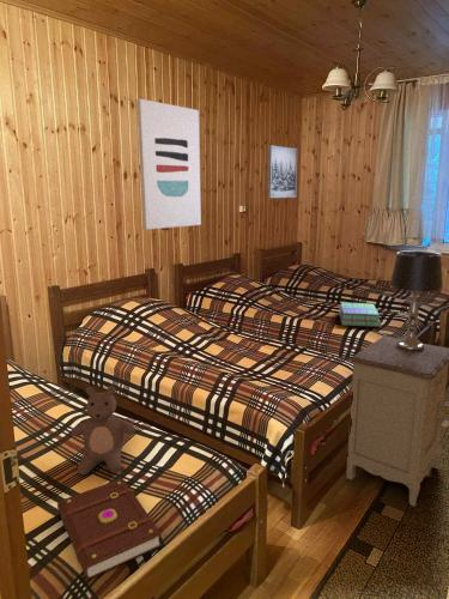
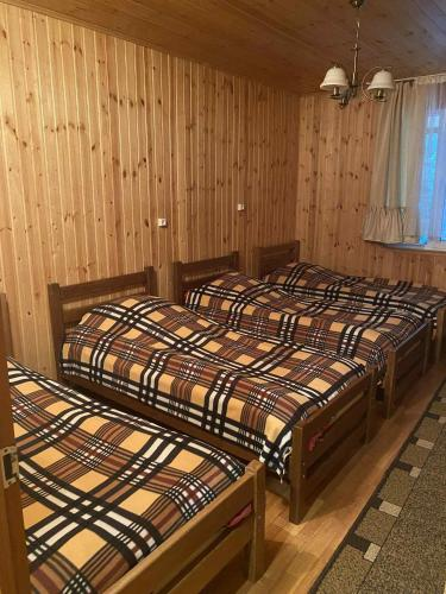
- wall art [135,97,202,231]
- teddy bear [71,385,136,476]
- table lamp [388,249,444,351]
- nightstand [345,334,449,507]
- stack of books [338,302,382,328]
- wall art [266,144,298,199]
- book [56,477,163,581]
